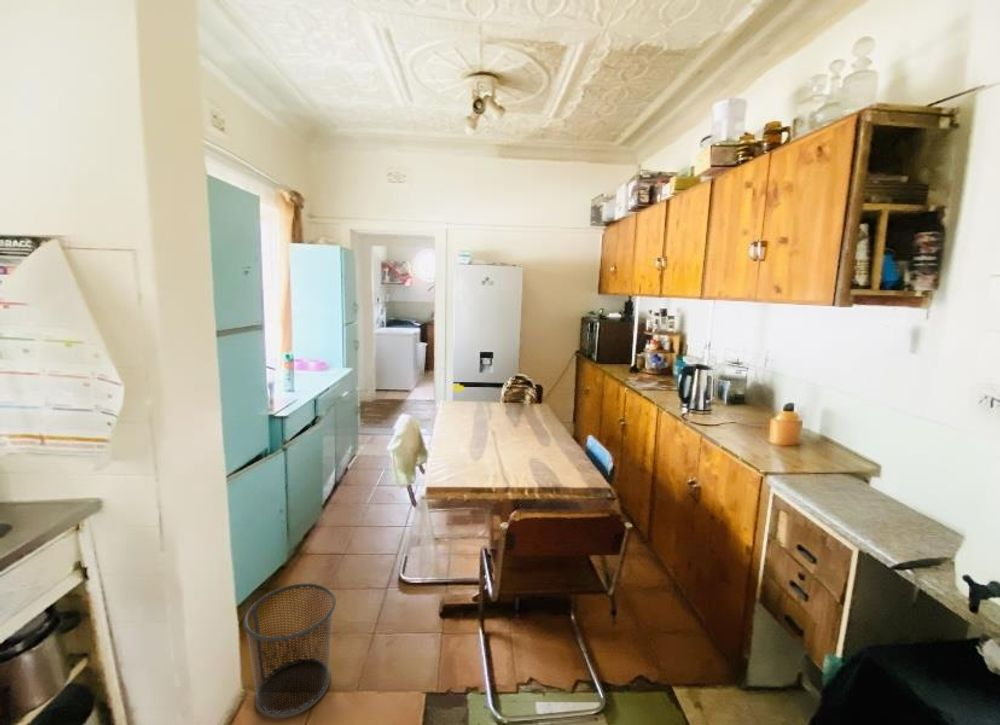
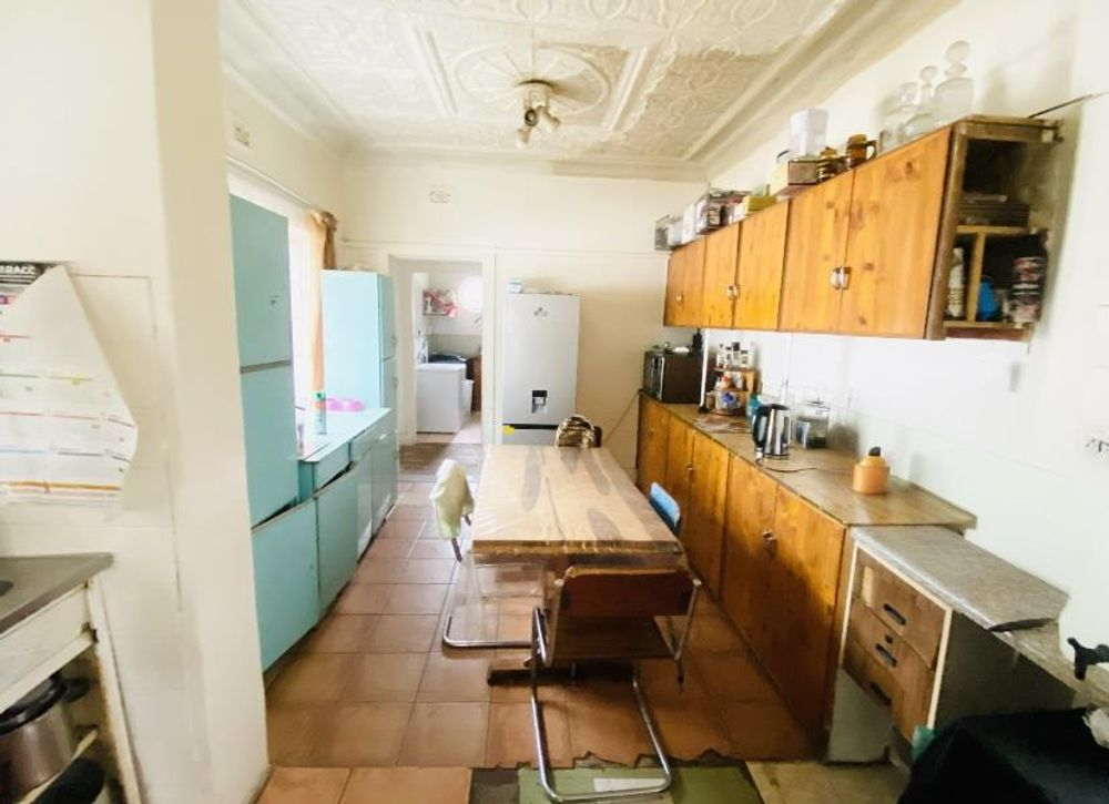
- trash can [243,582,337,719]
